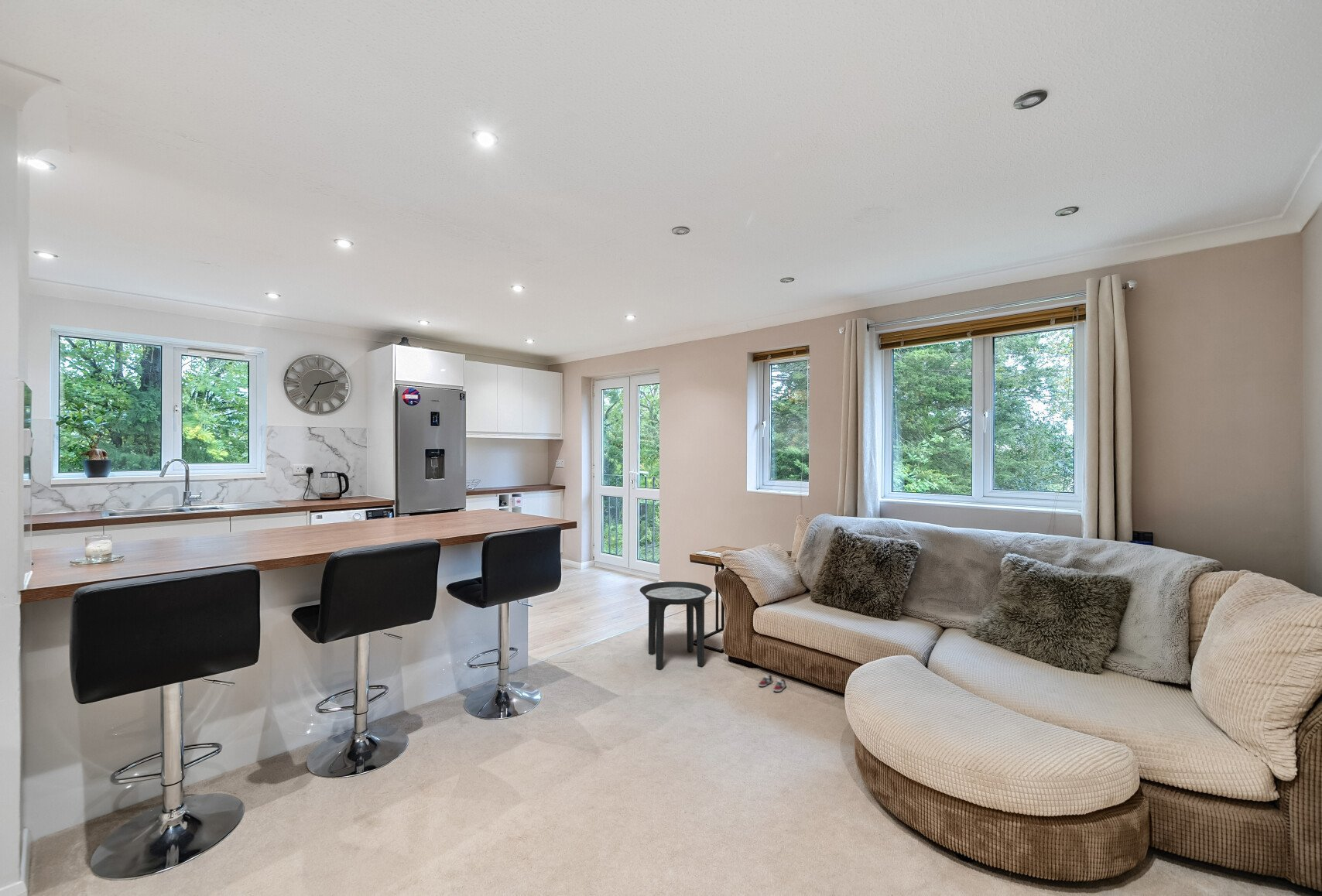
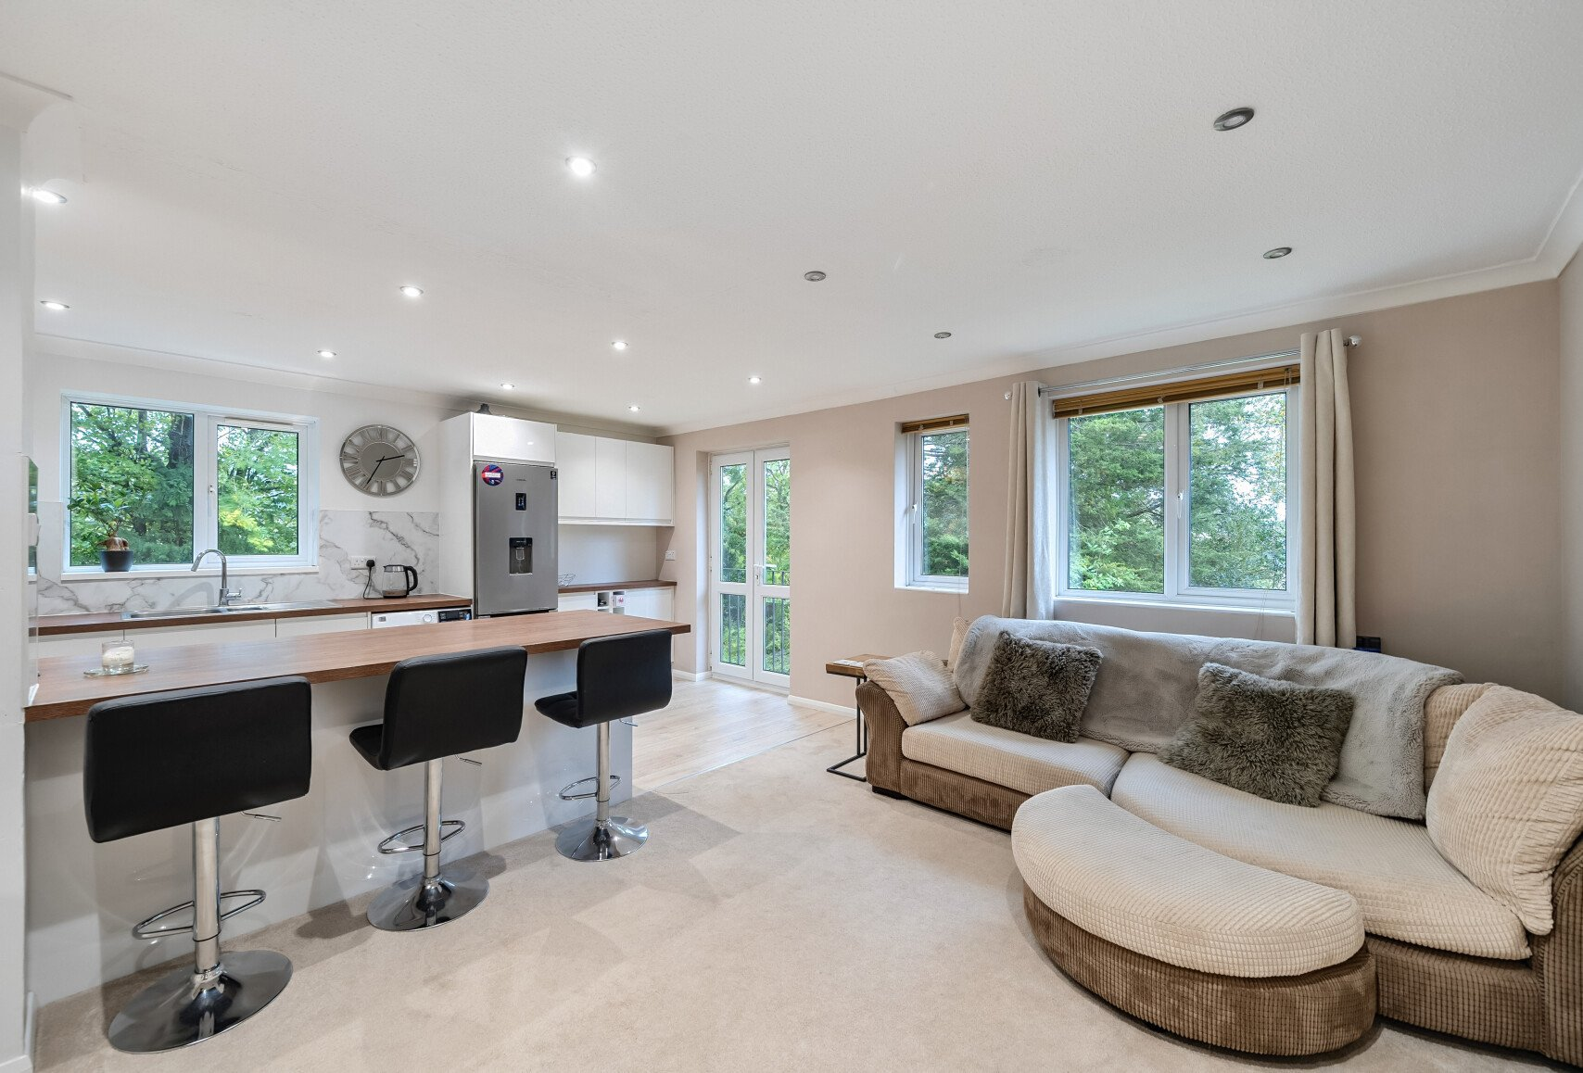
- sneaker [758,674,786,693]
- side table [639,581,713,671]
